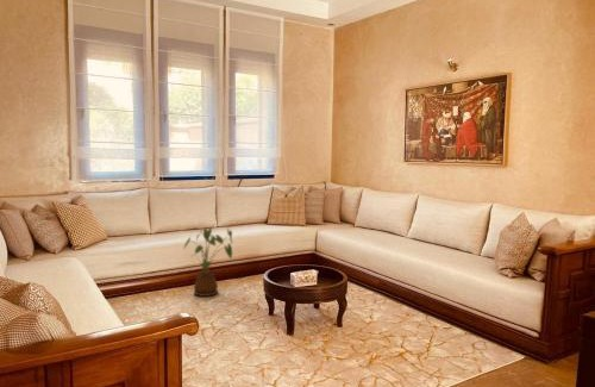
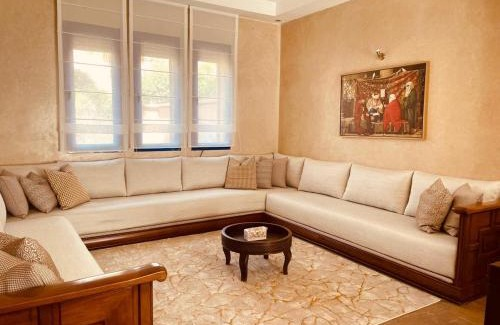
- house plant [182,226,233,298]
